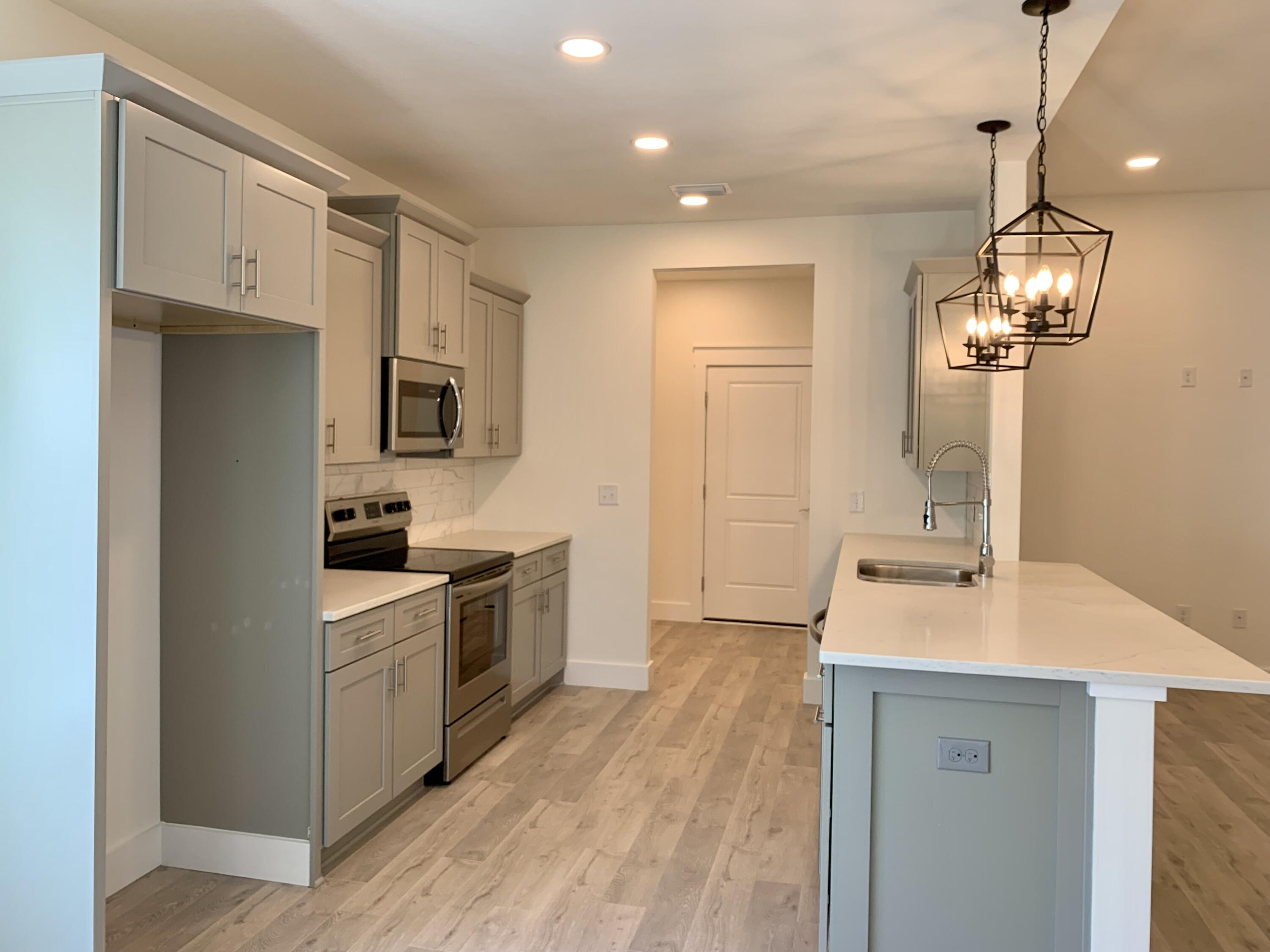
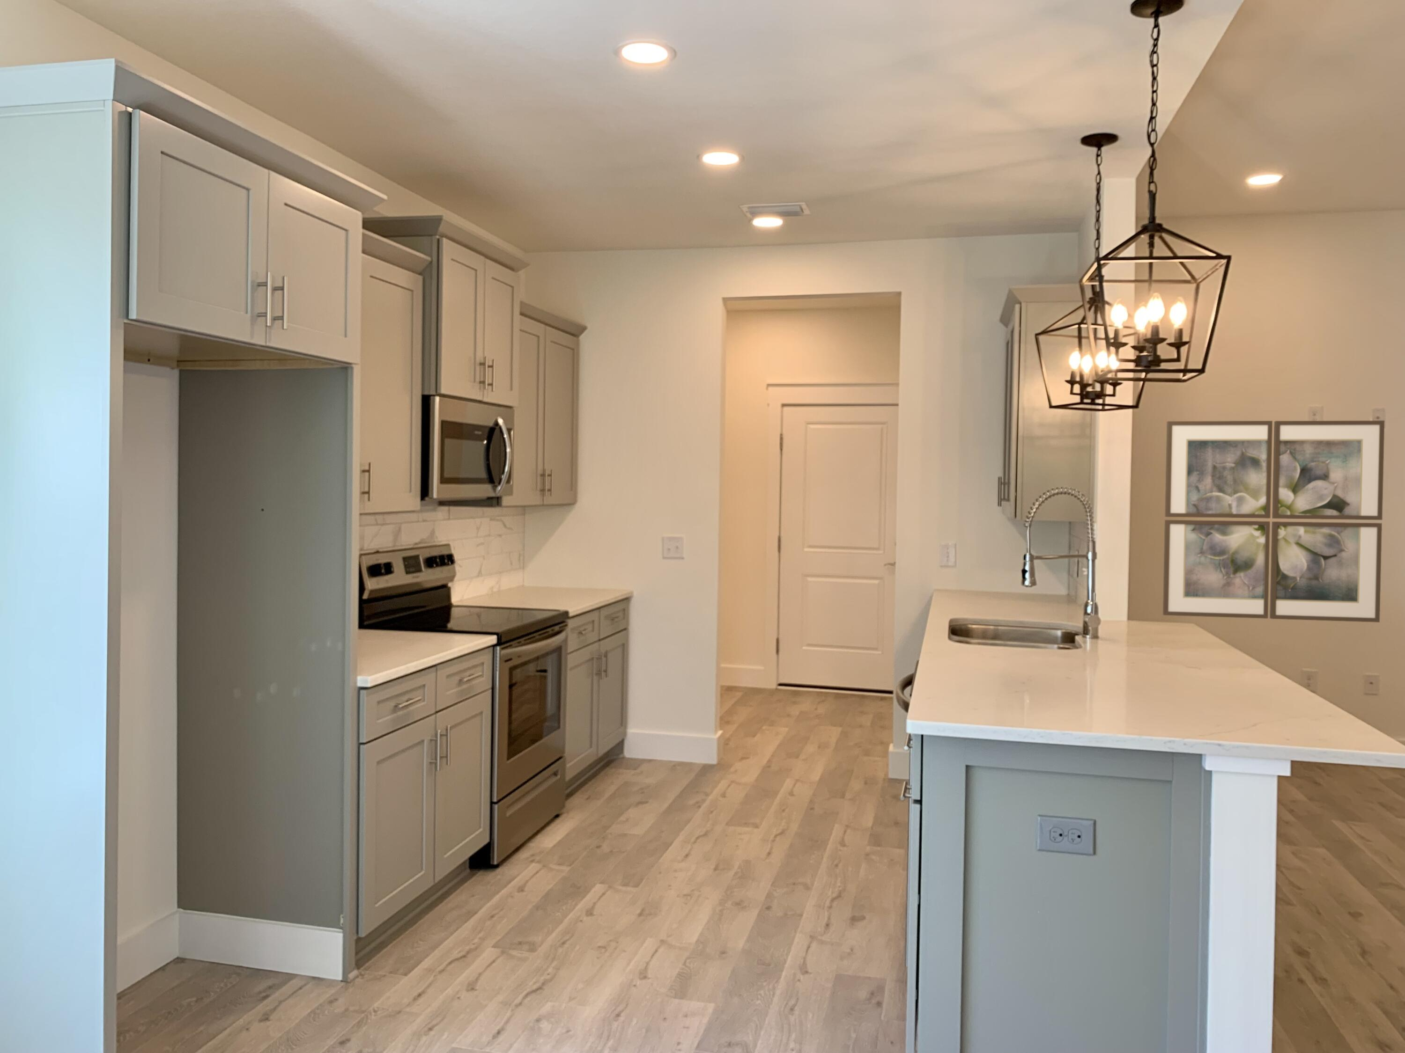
+ wall art [1163,420,1385,623]
